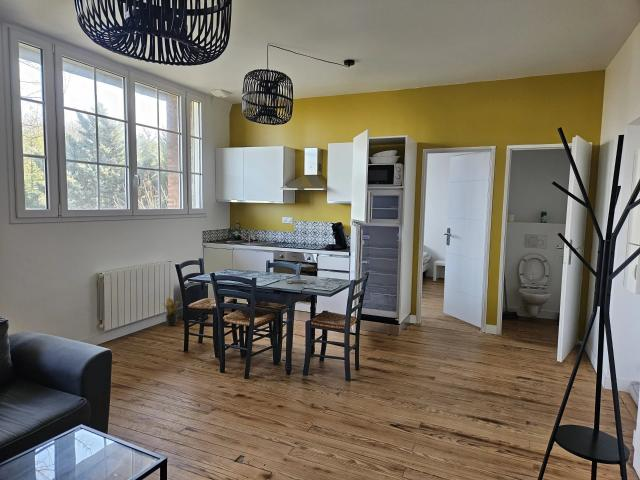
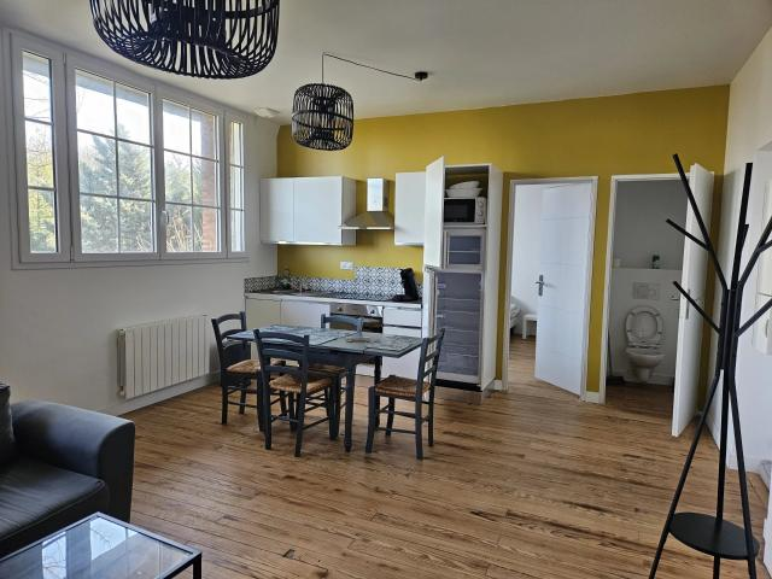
- potted plant [161,296,180,327]
